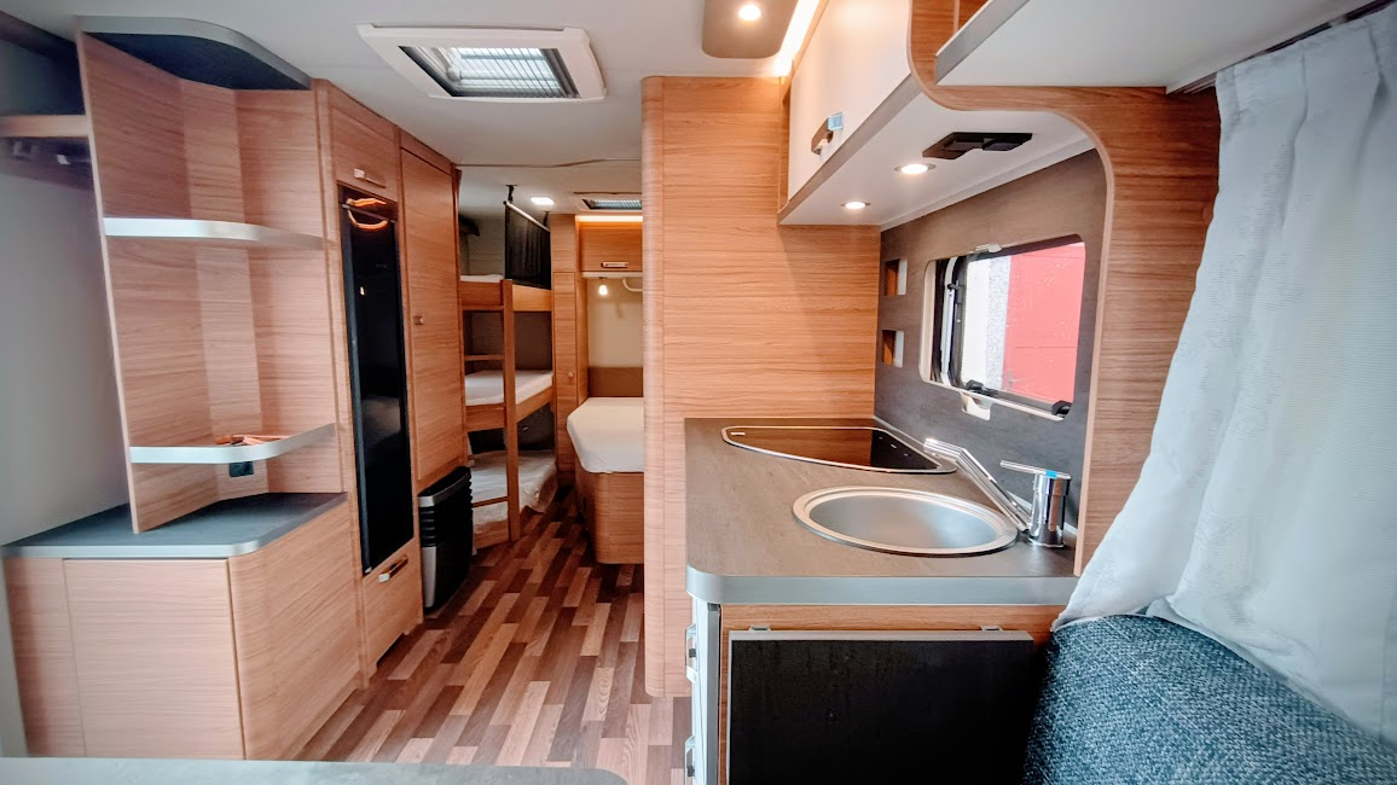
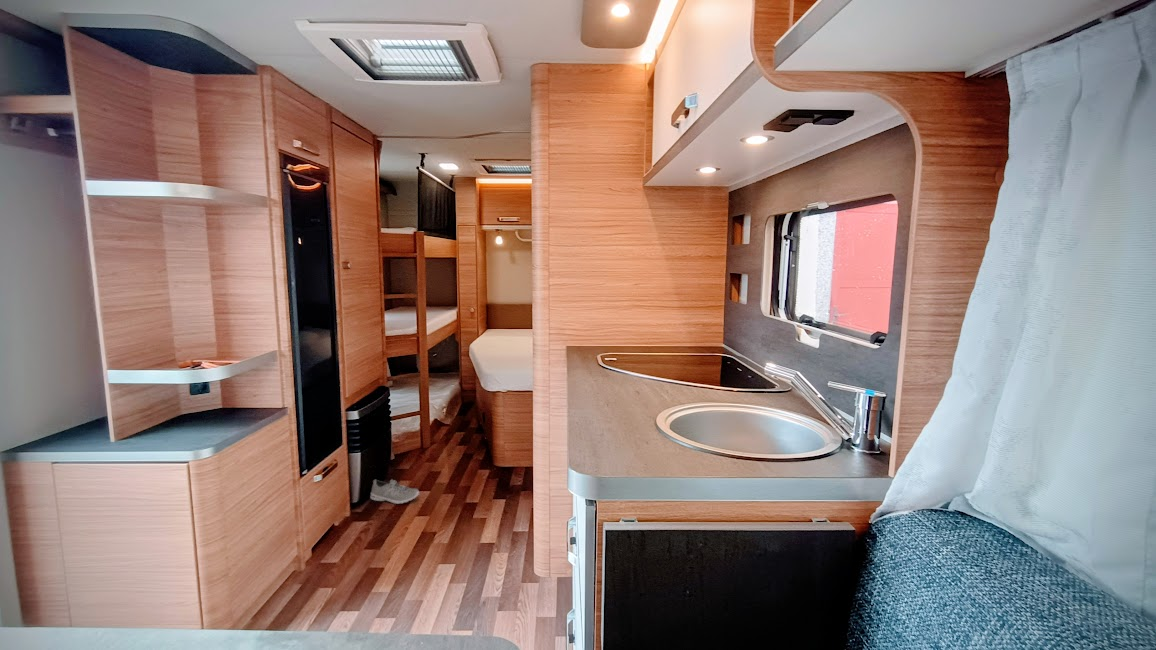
+ sneaker [369,478,420,505]
